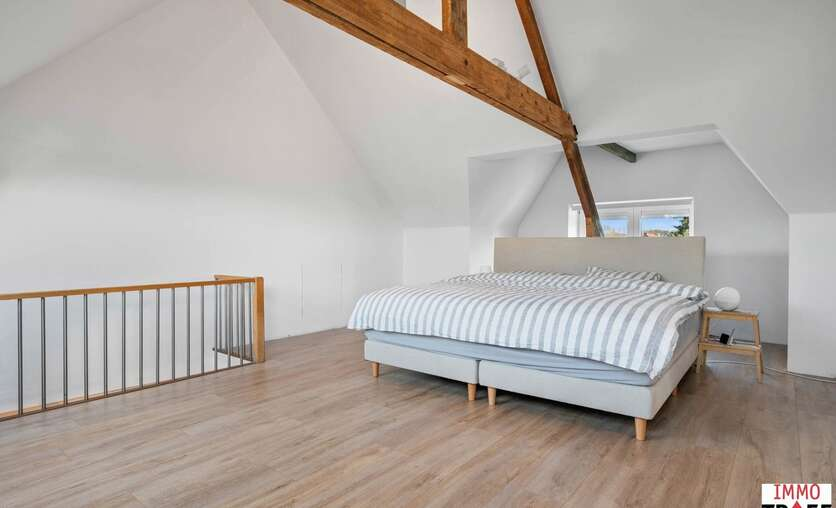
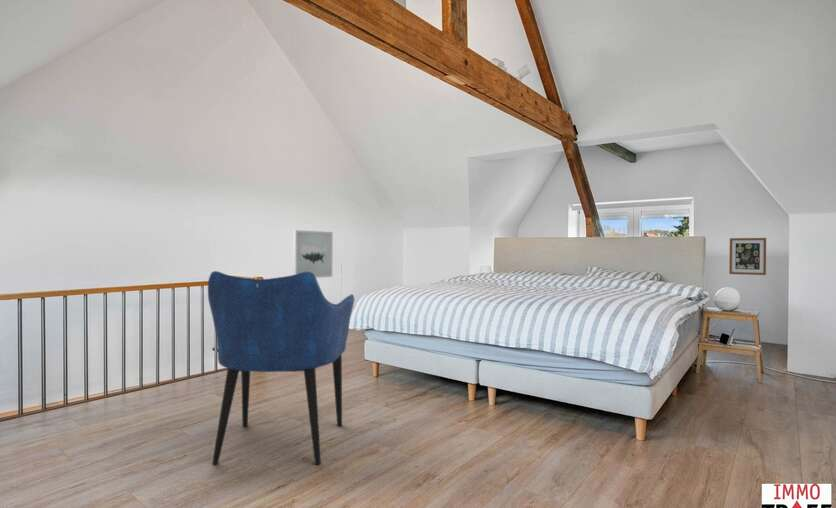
+ wall art [292,229,334,279]
+ wall art [728,237,767,276]
+ armchair [207,270,355,465]
